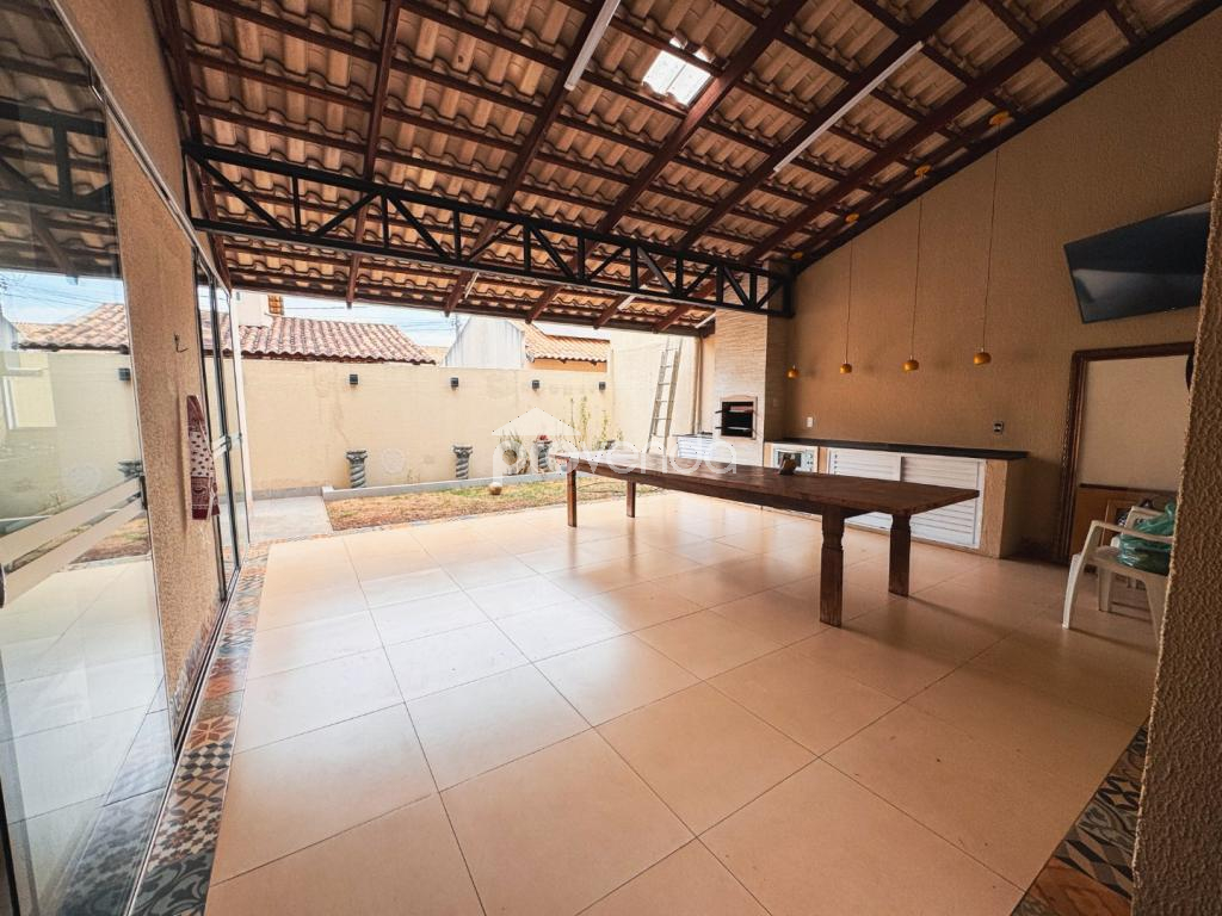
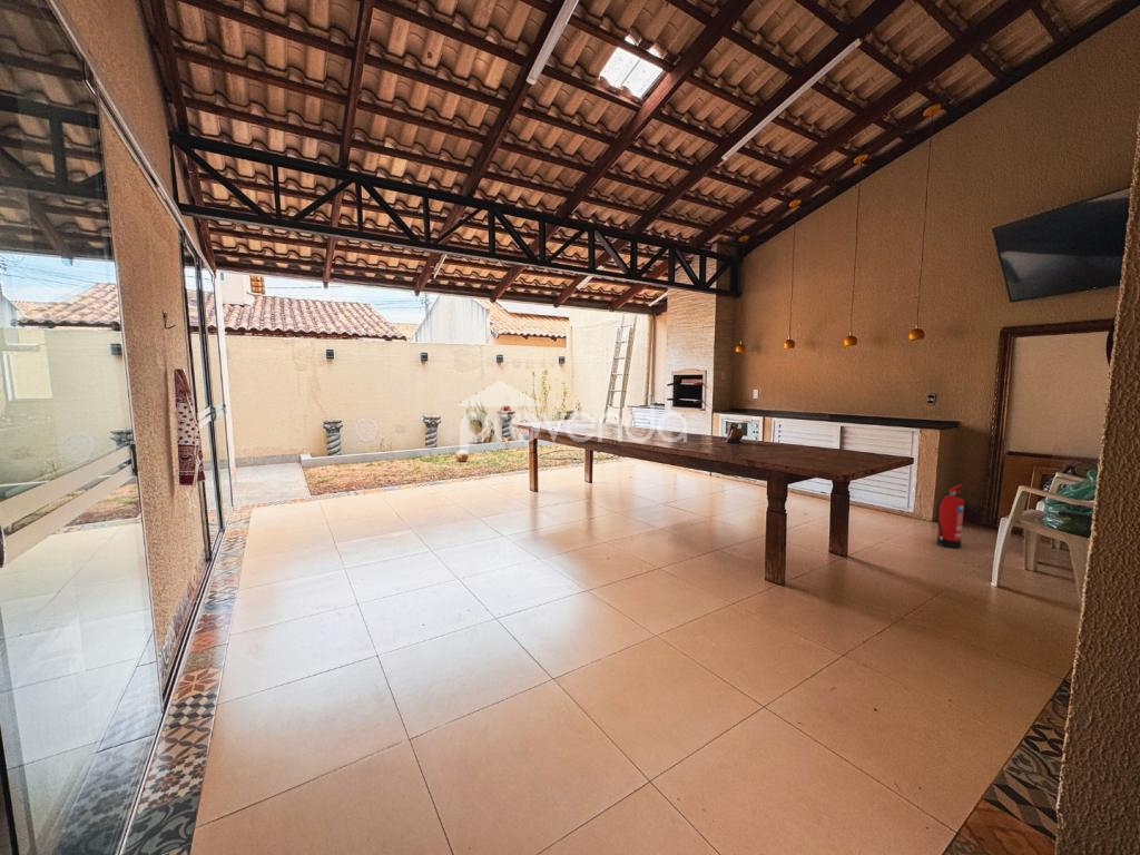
+ fire extinguisher [935,483,965,550]
